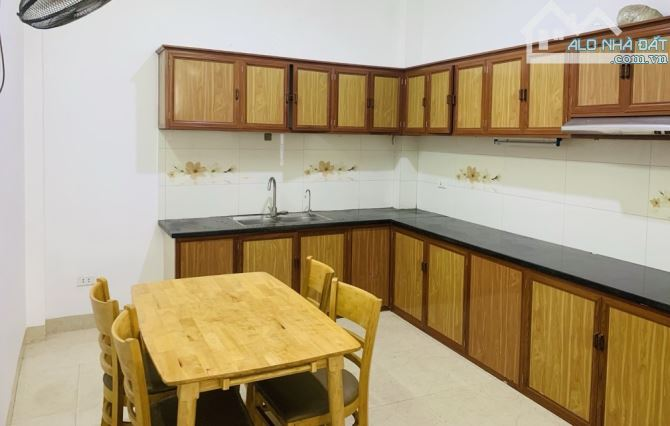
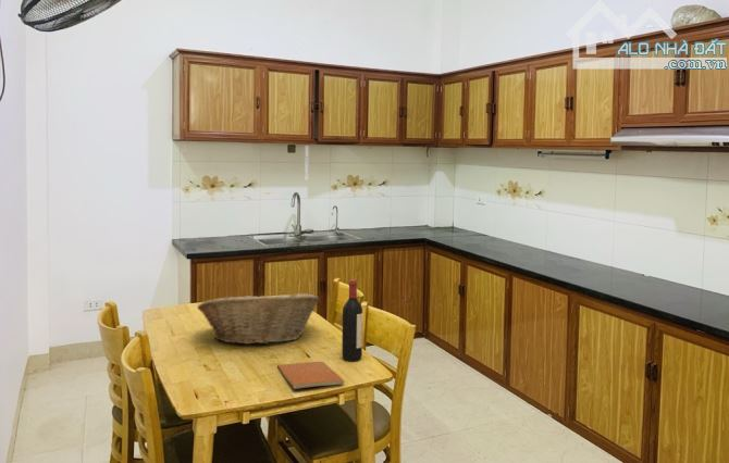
+ fruit basket [196,291,320,346]
+ wine bottle [342,279,363,362]
+ book [276,361,345,390]
